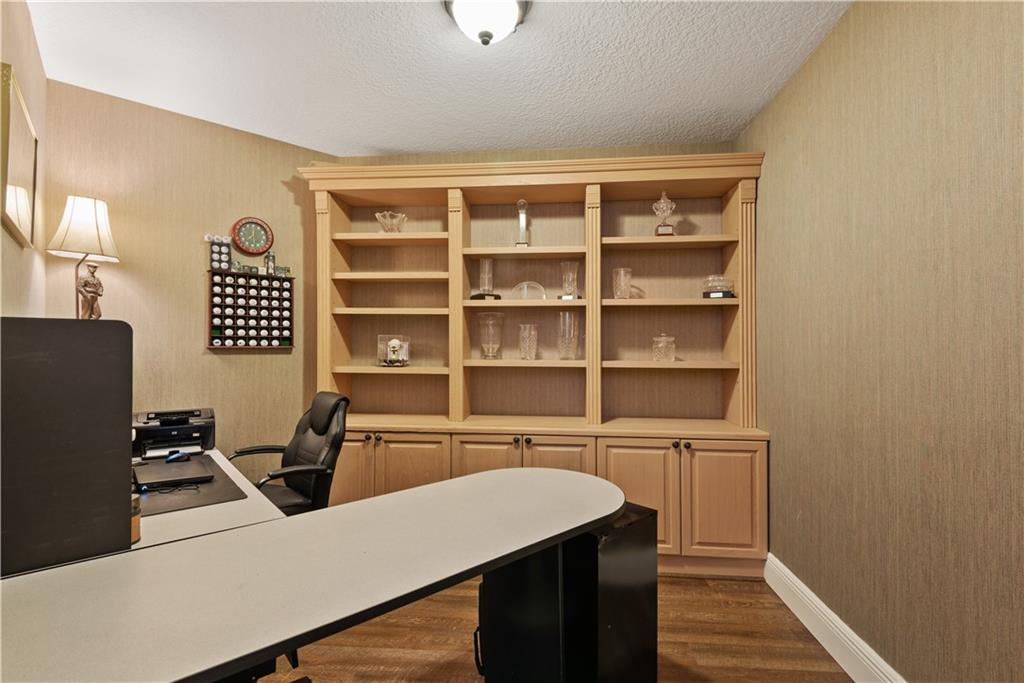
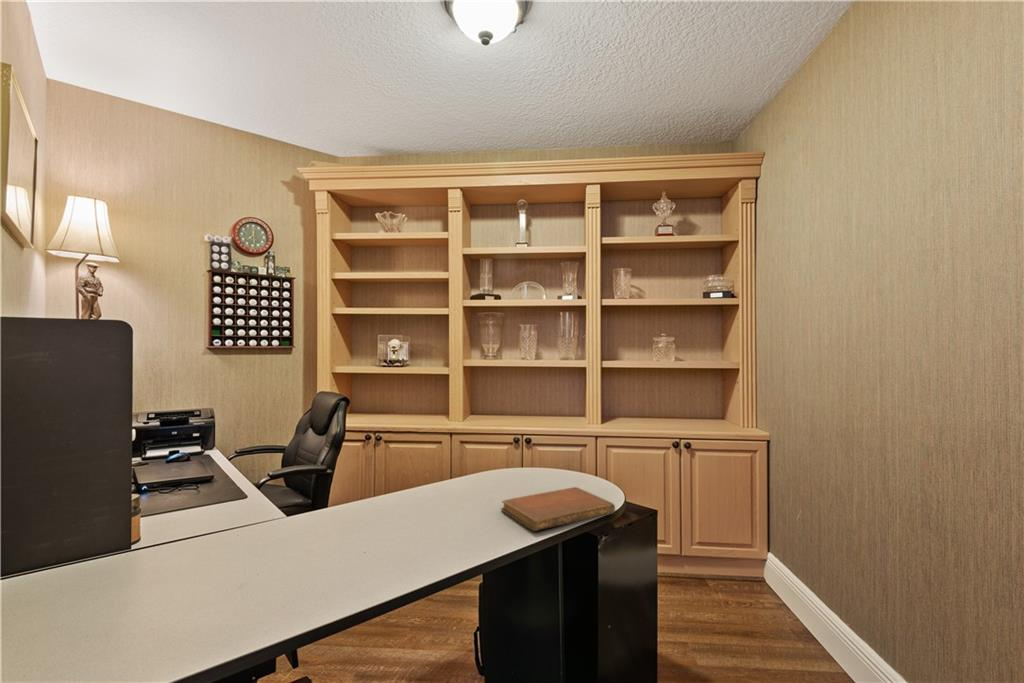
+ notebook [500,486,616,532]
